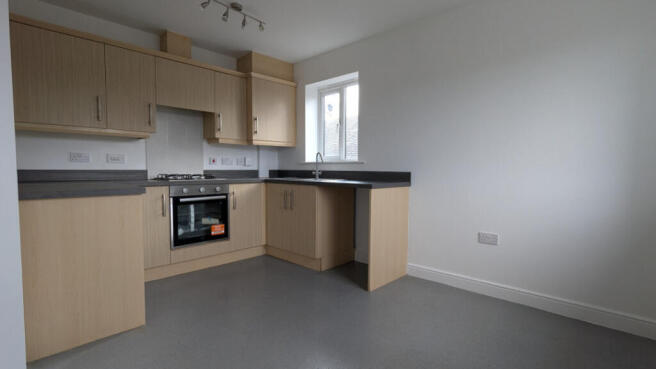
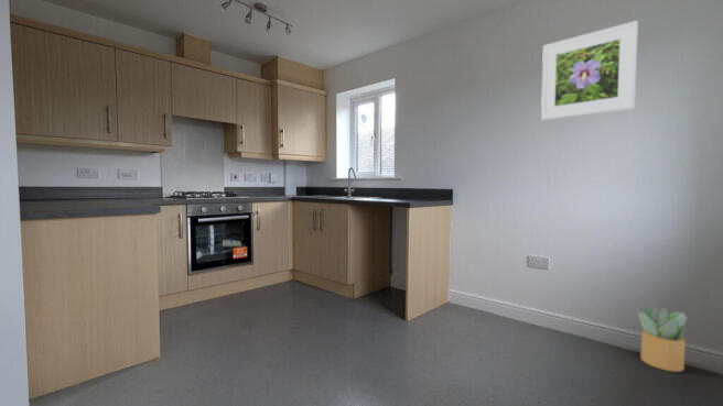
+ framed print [540,20,639,121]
+ potted plant [635,305,689,373]
